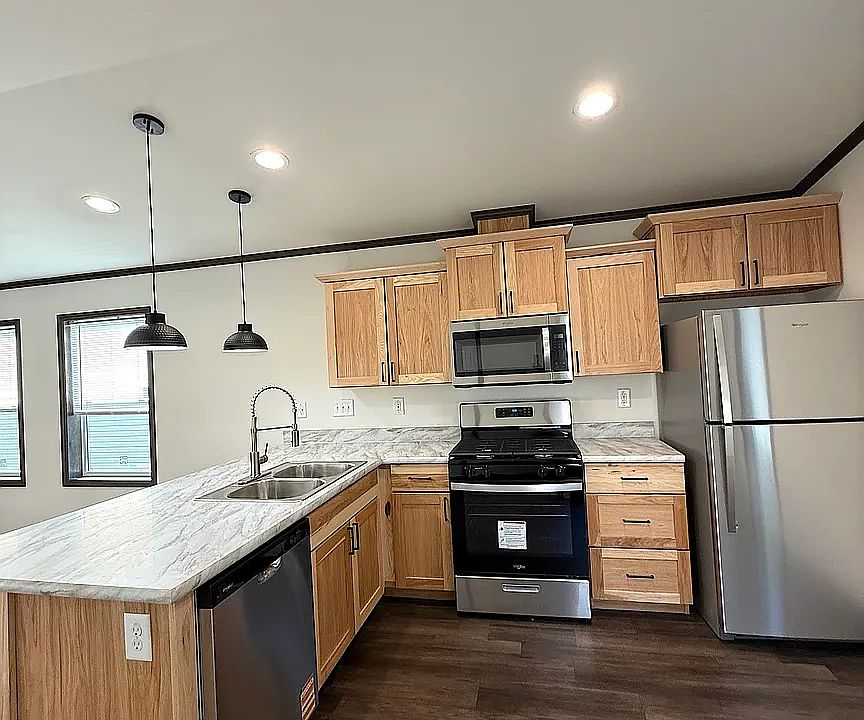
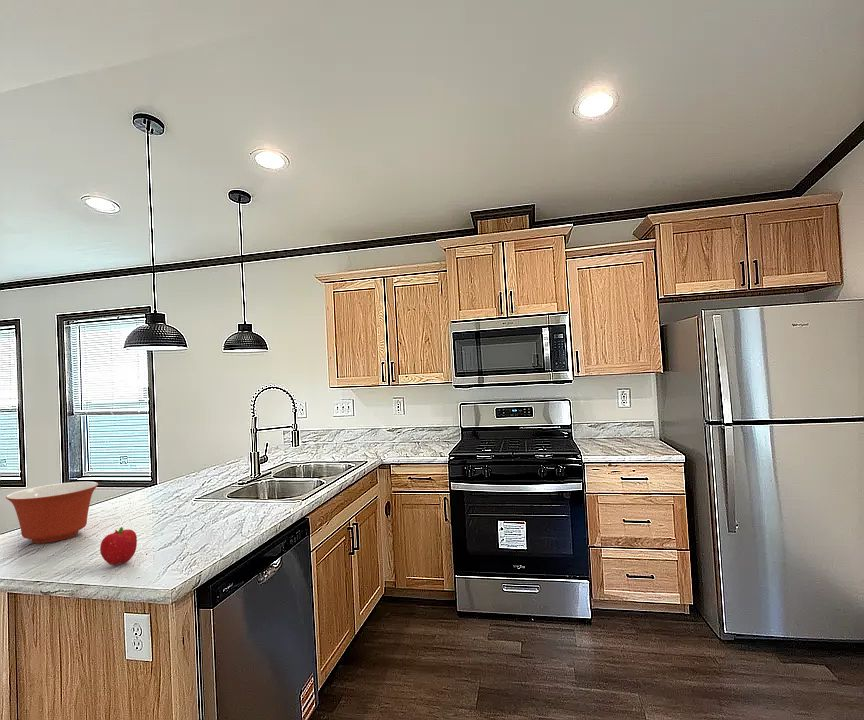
+ mixing bowl [5,481,99,544]
+ fruit [99,526,138,566]
